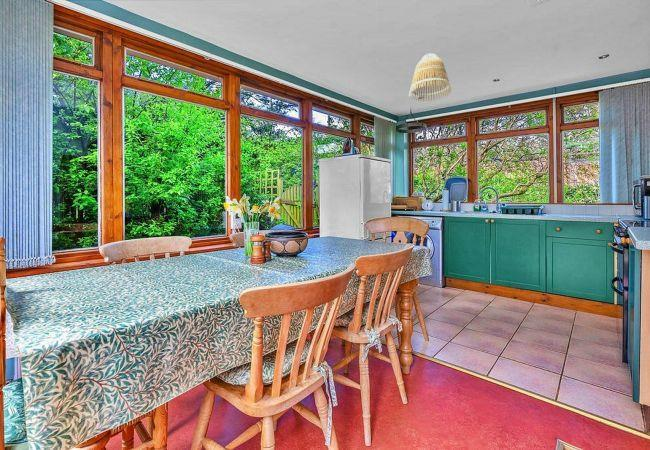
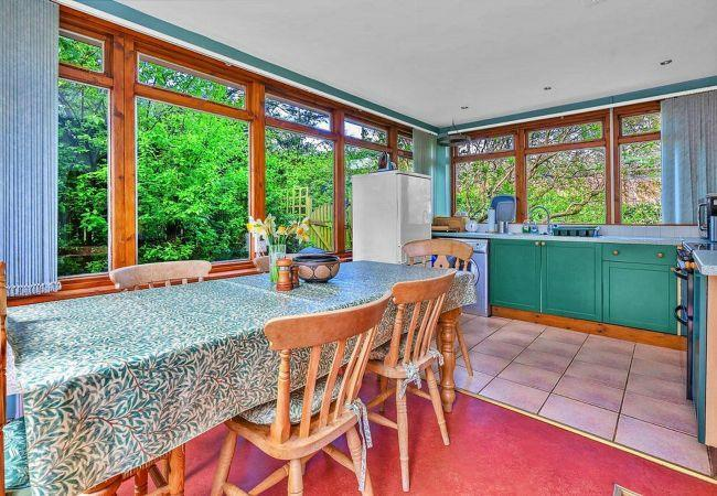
- lamp shade [408,52,452,102]
